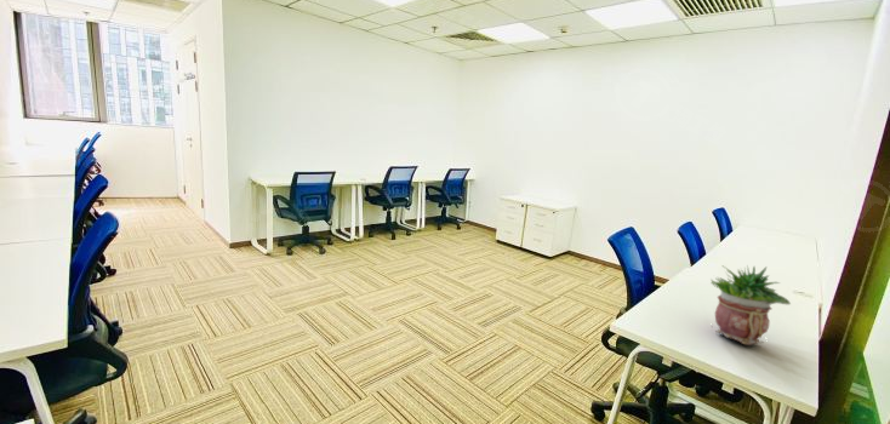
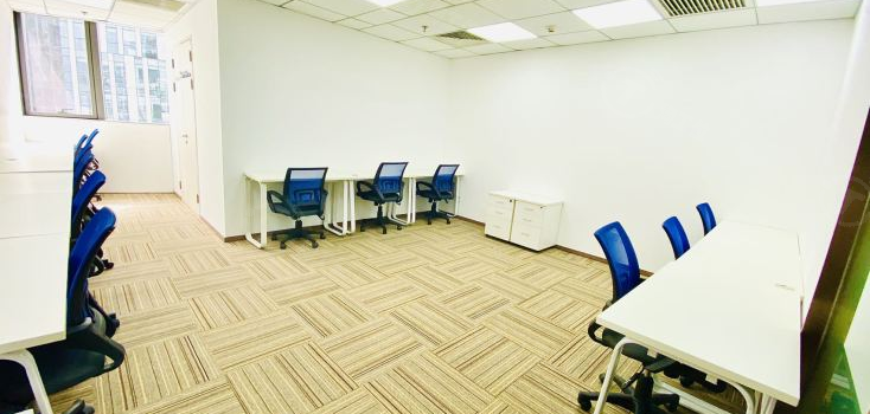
- potted plant [709,265,792,346]
